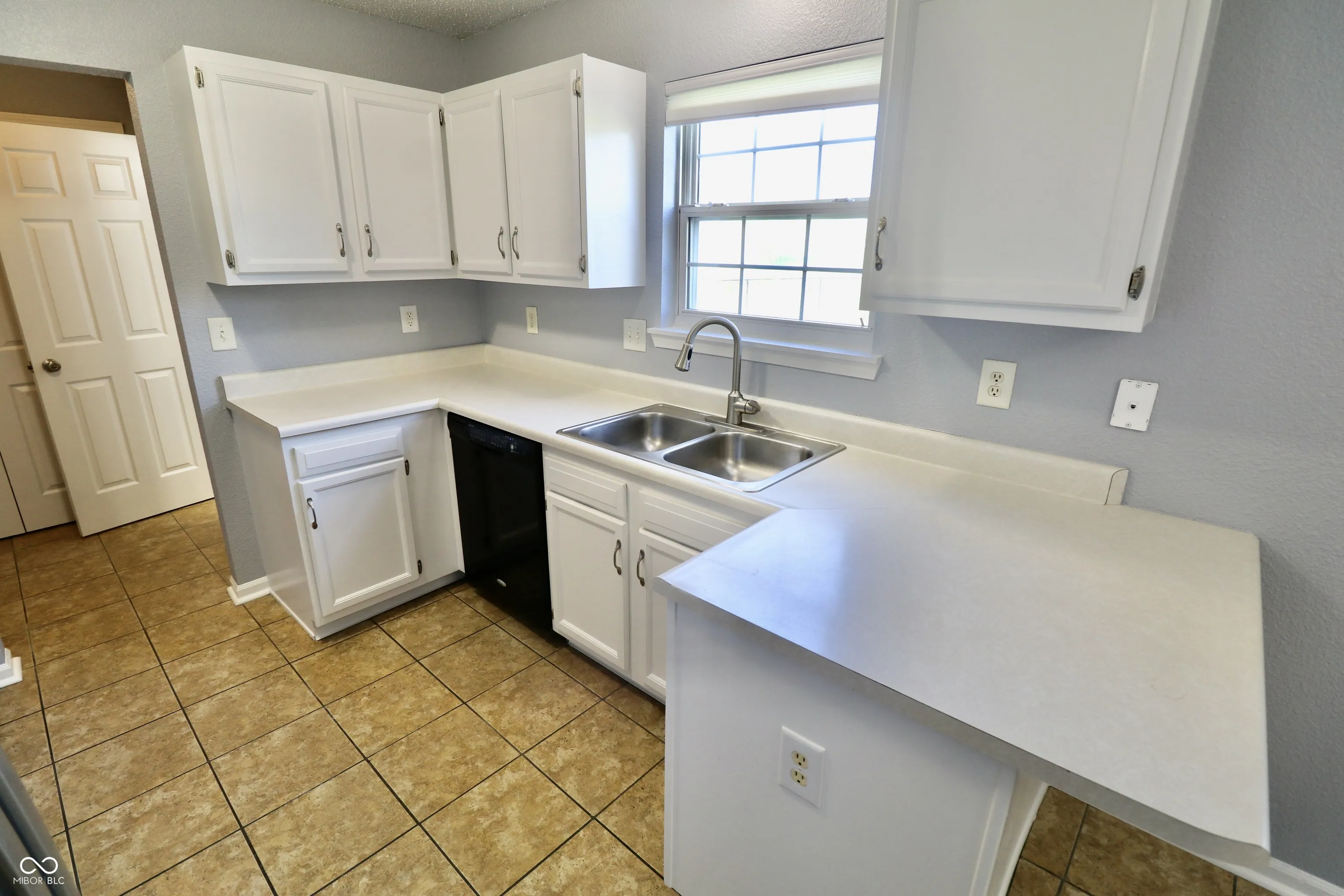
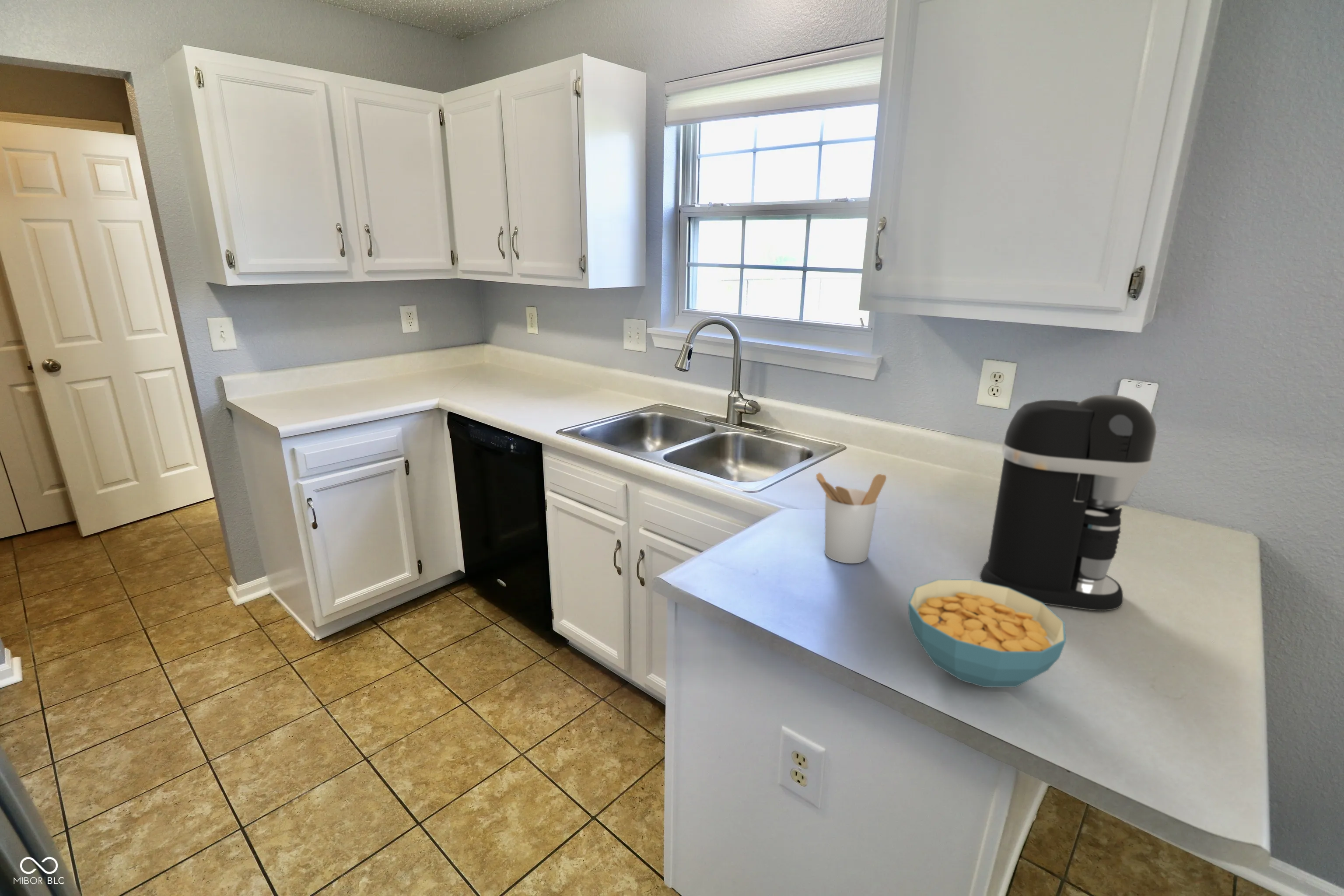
+ cereal bowl [908,579,1066,688]
+ coffee maker [980,394,1157,611]
+ utensil holder [816,472,887,564]
